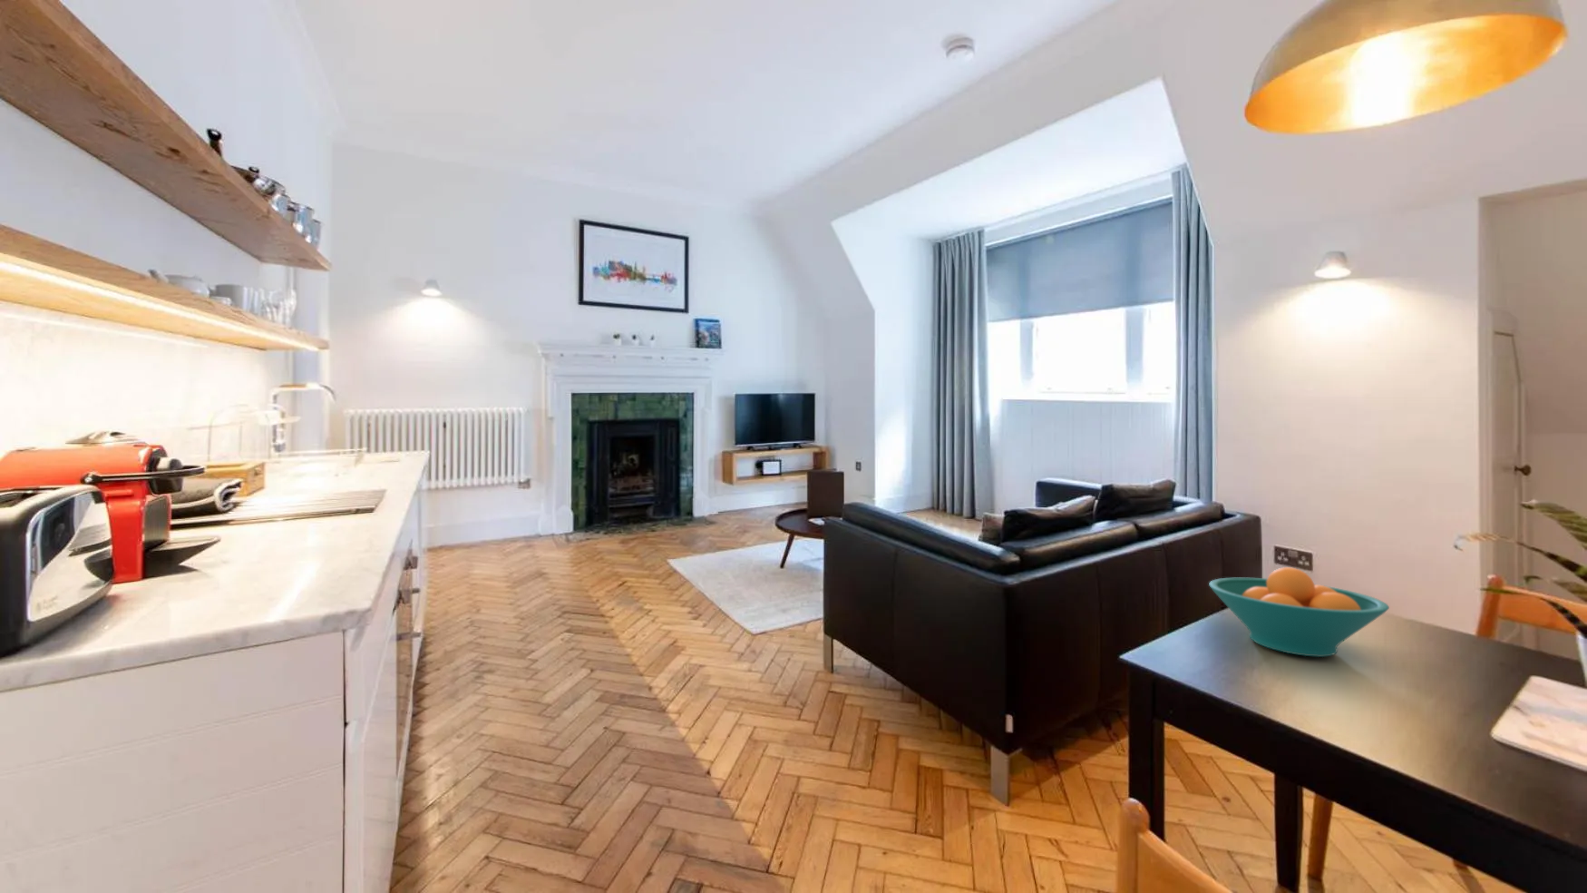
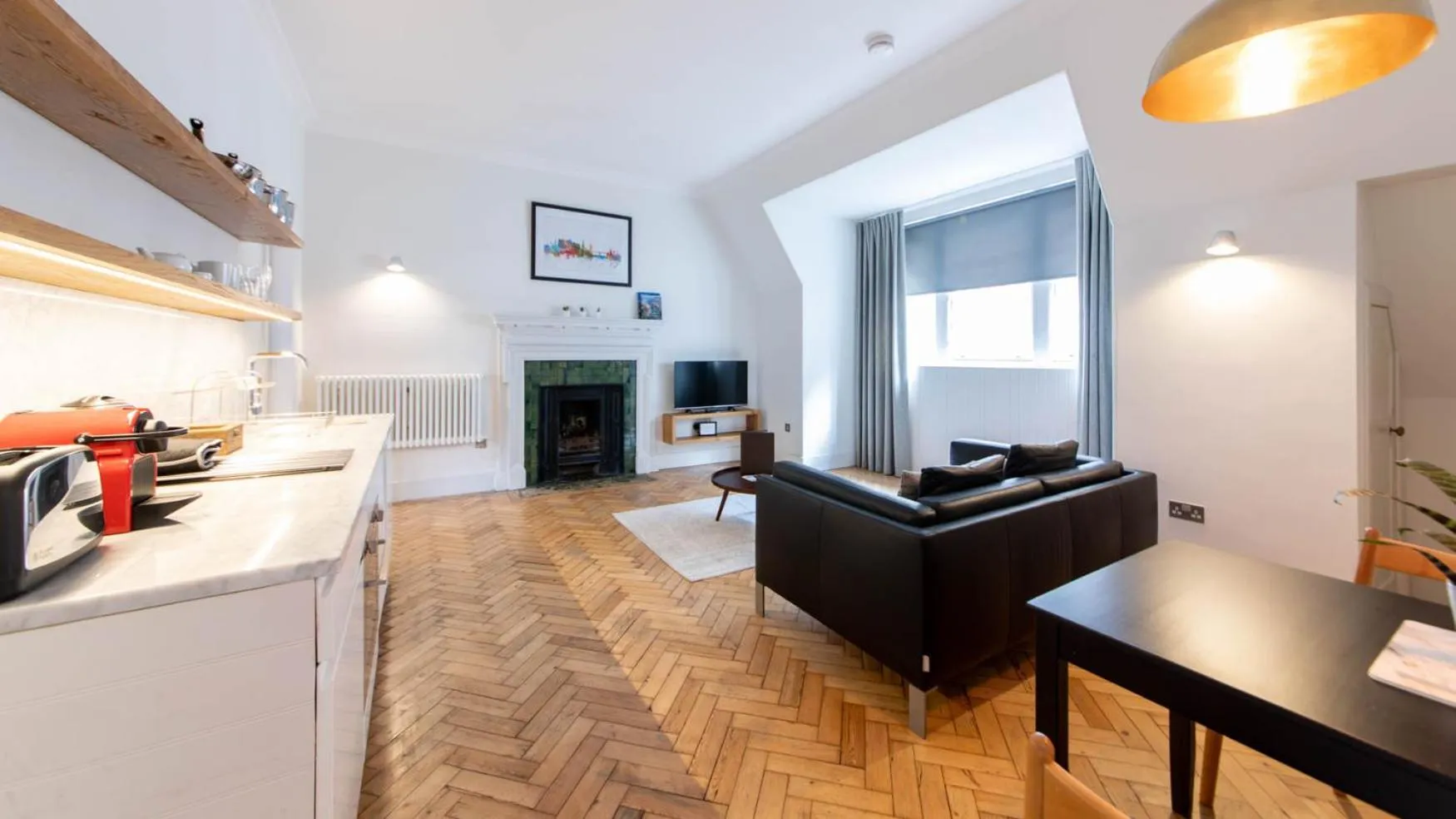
- fruit bowl [1208,566,1390,657]
